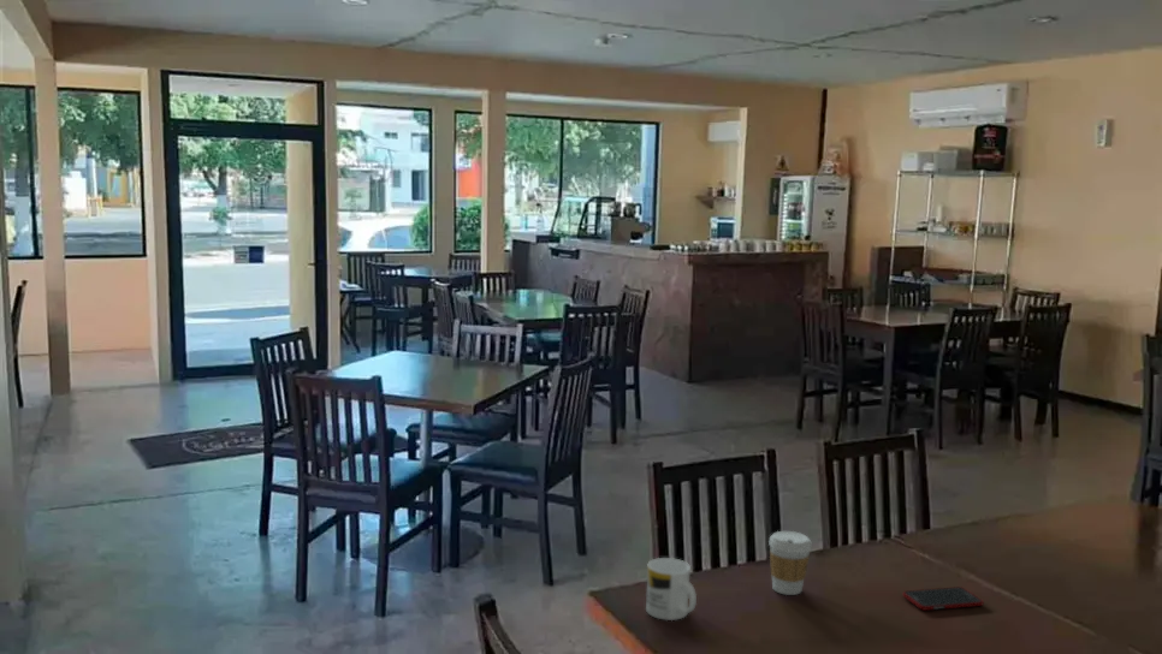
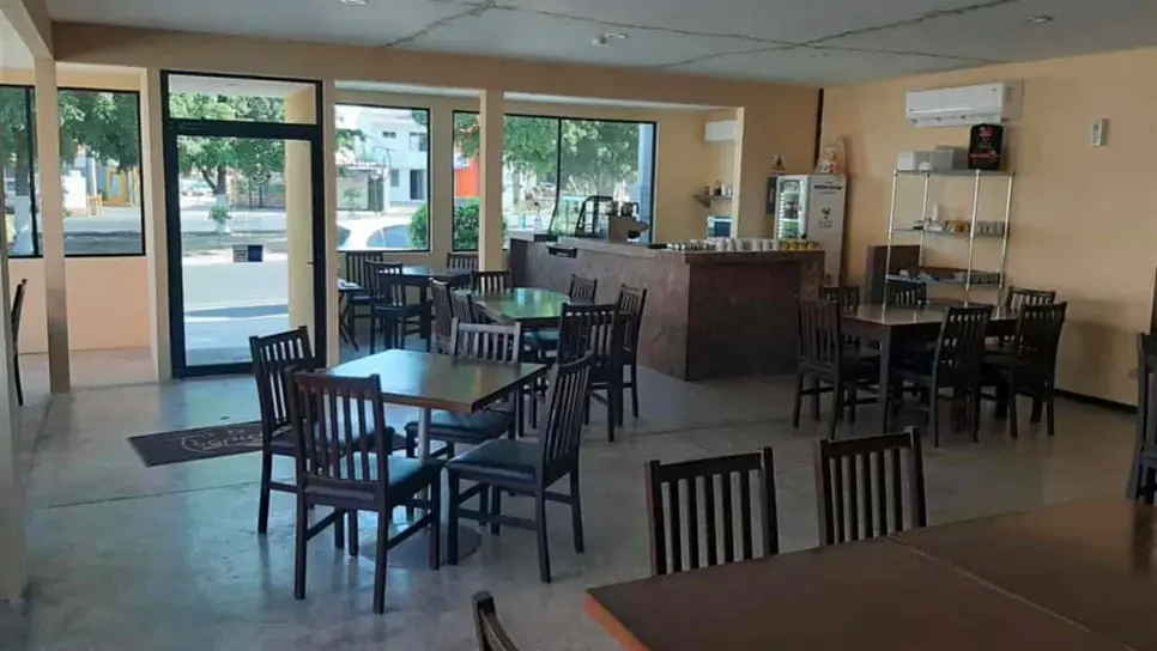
- mug [645,557,698,622]
- coffee cup [767,530,813,596]
- cell phone [902,585,985,612]
